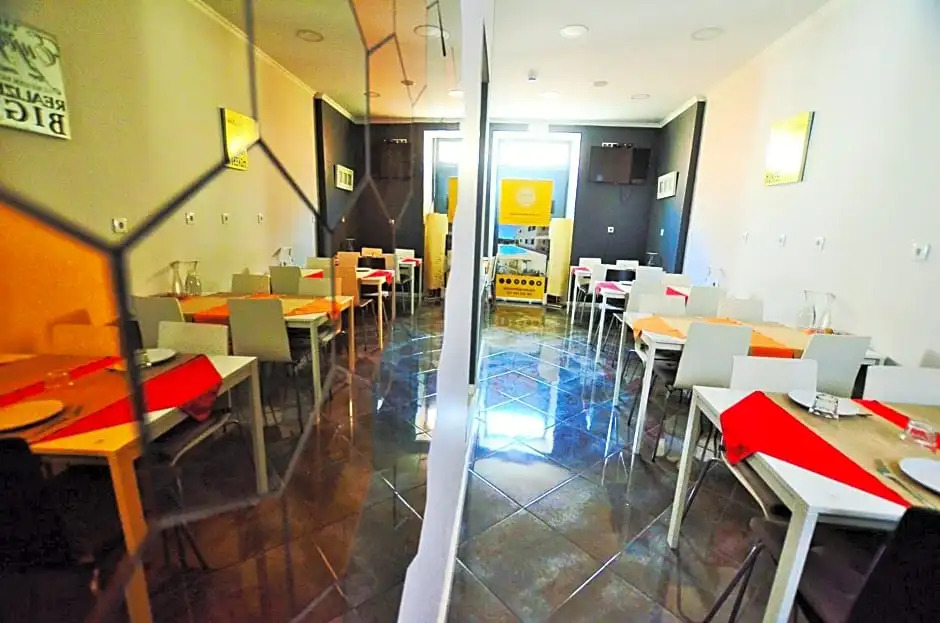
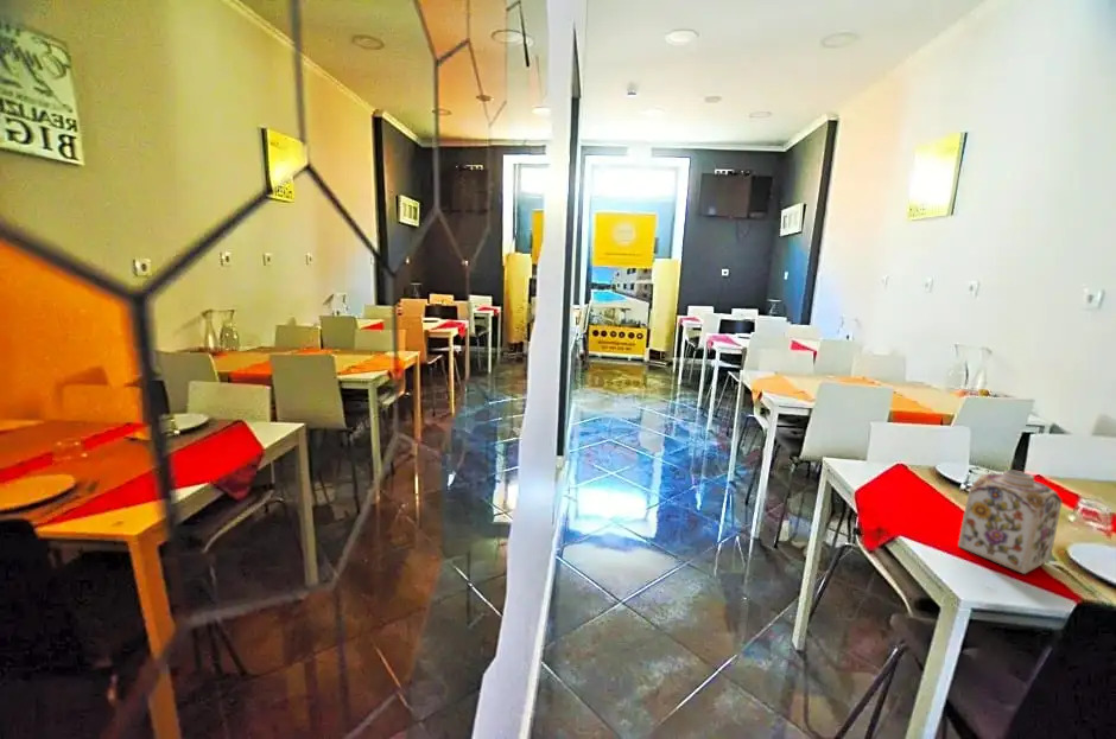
+ decorative jar [957,469,1064,575]
